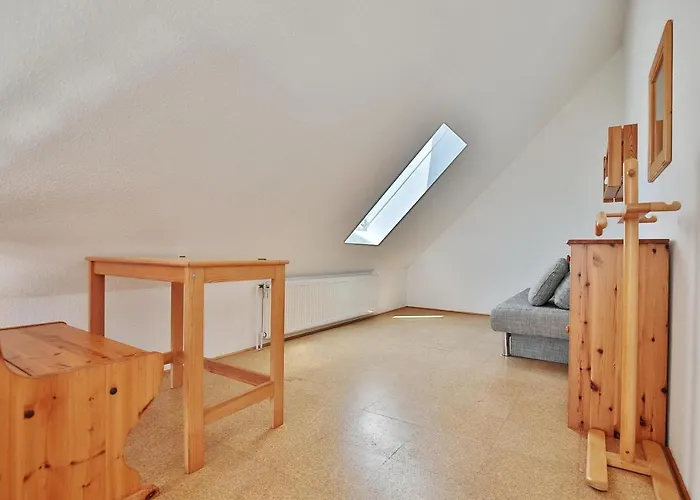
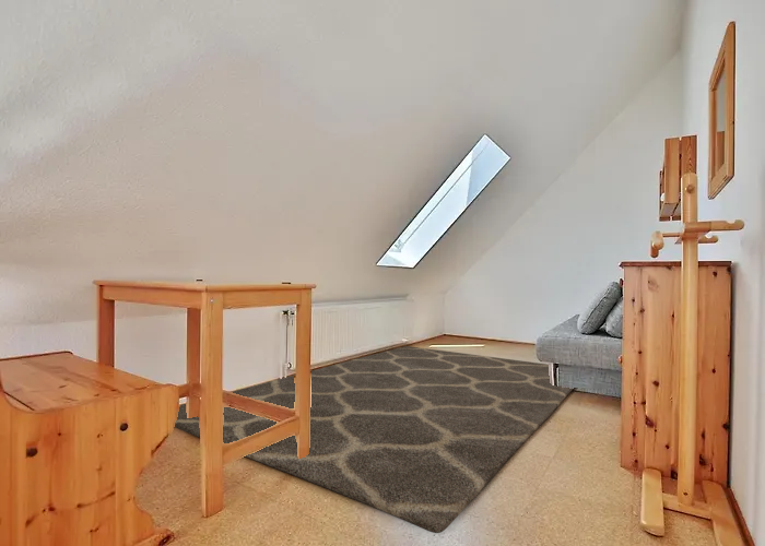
+ rug [174,345,574,534]
